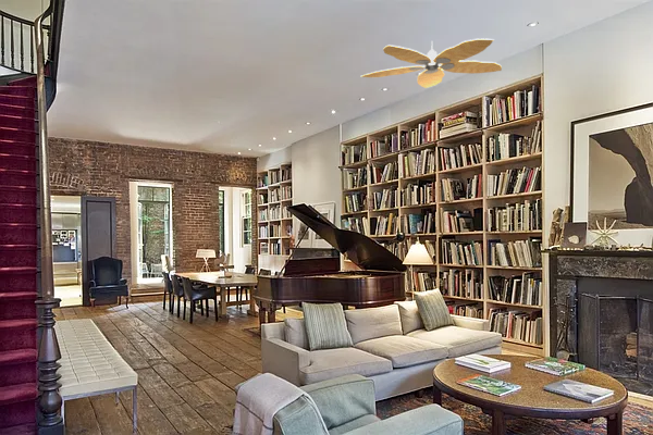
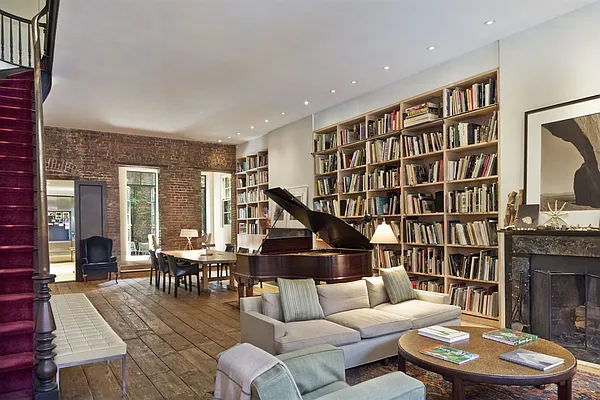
- ceiling fan [360,37,503,89]
